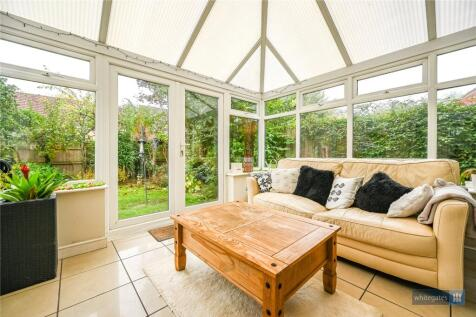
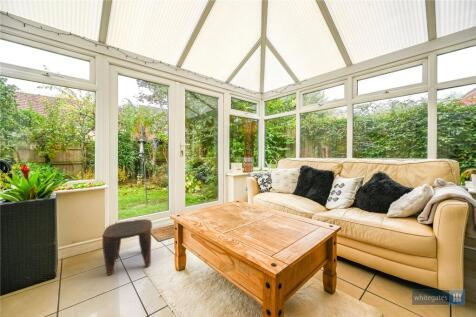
+ stool [101,218,153,276]
